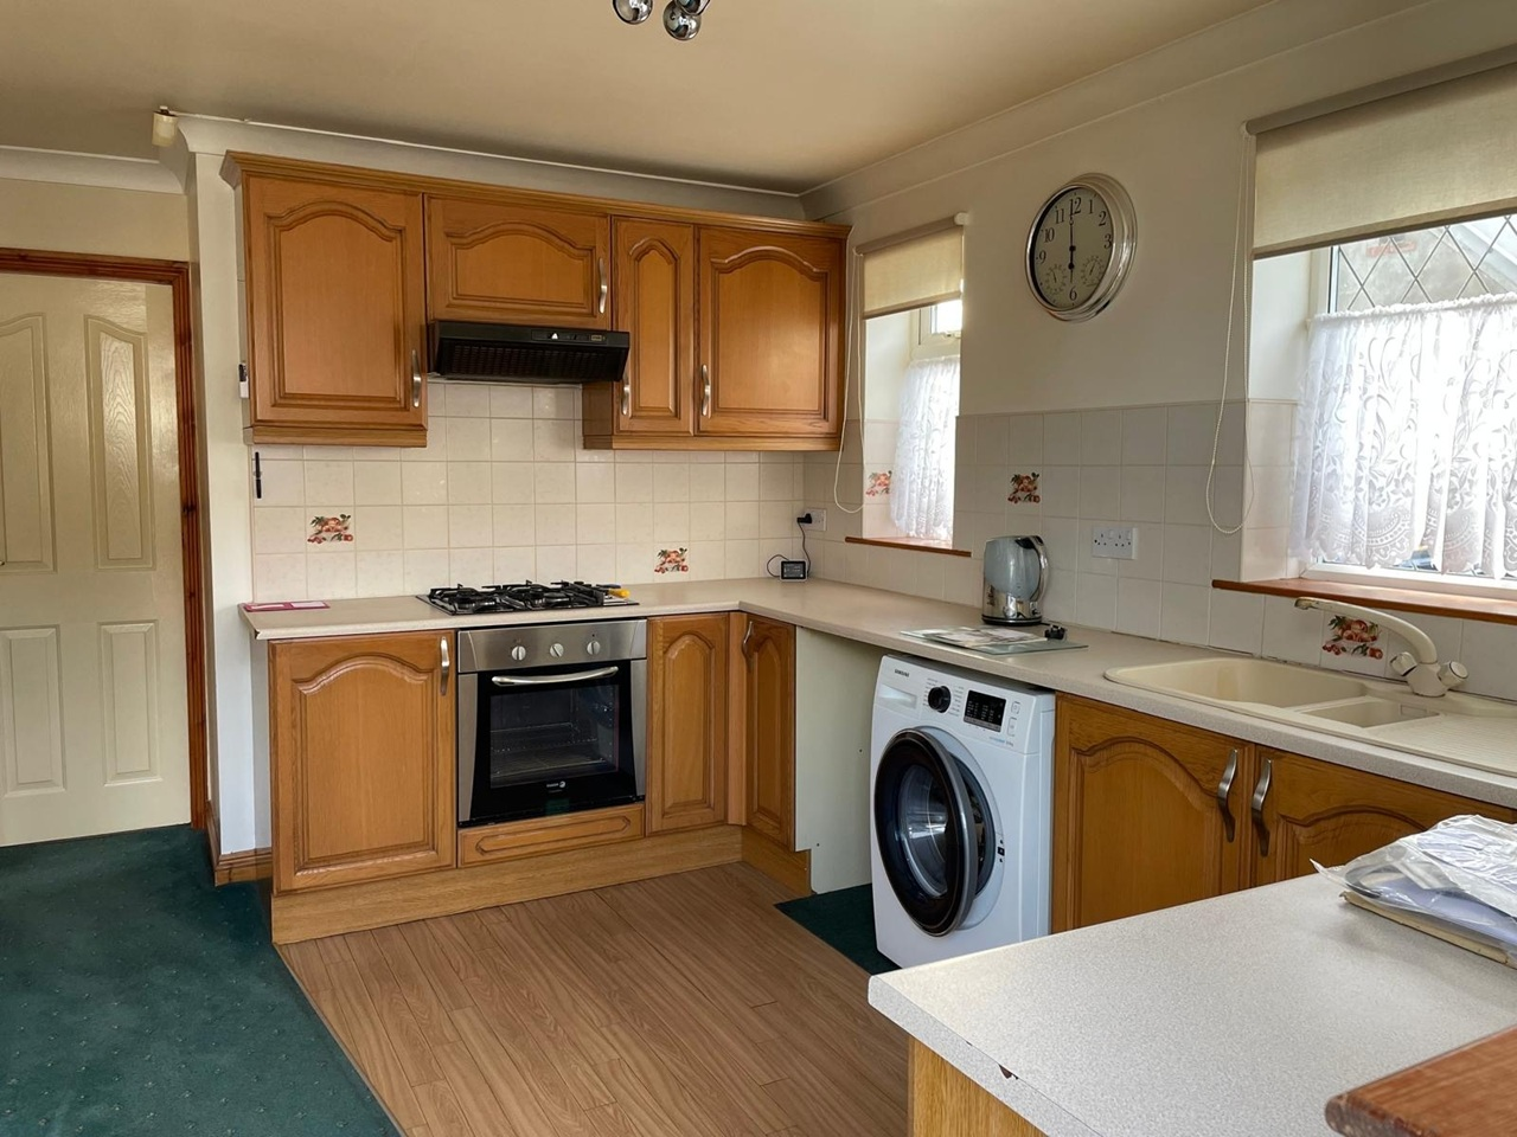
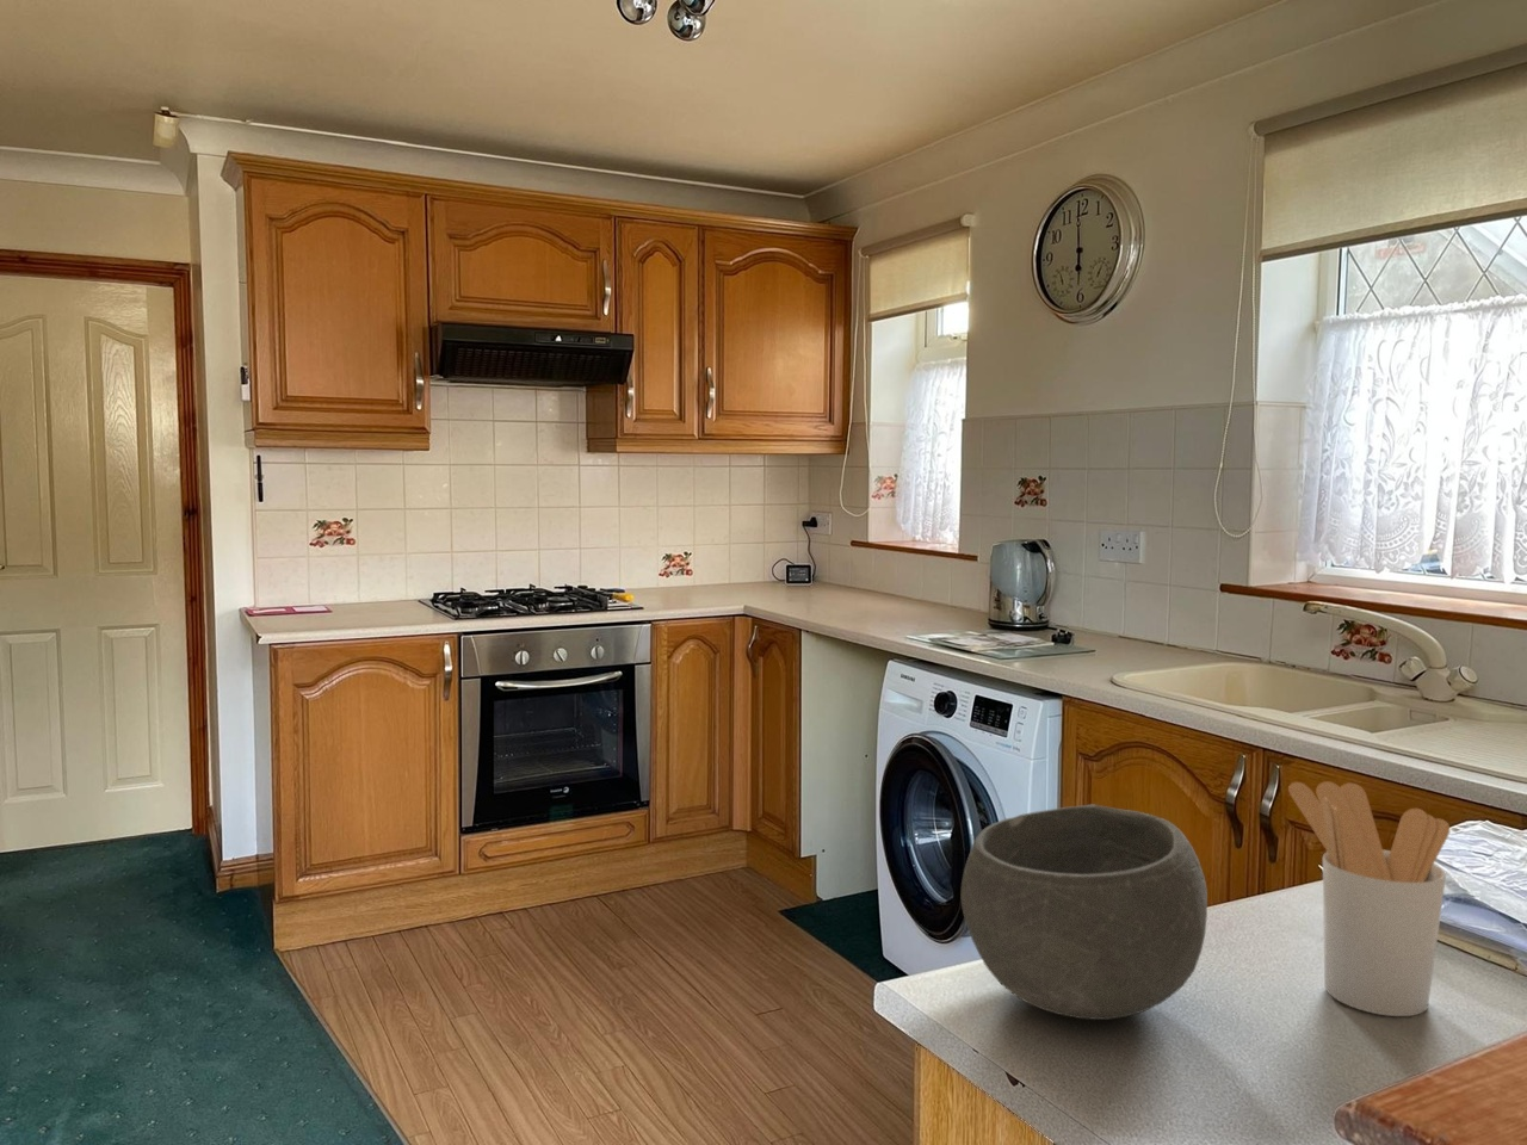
+ utensil holder [1288,781,1451,1018]
+ bowl [959,802,1208,1021]
